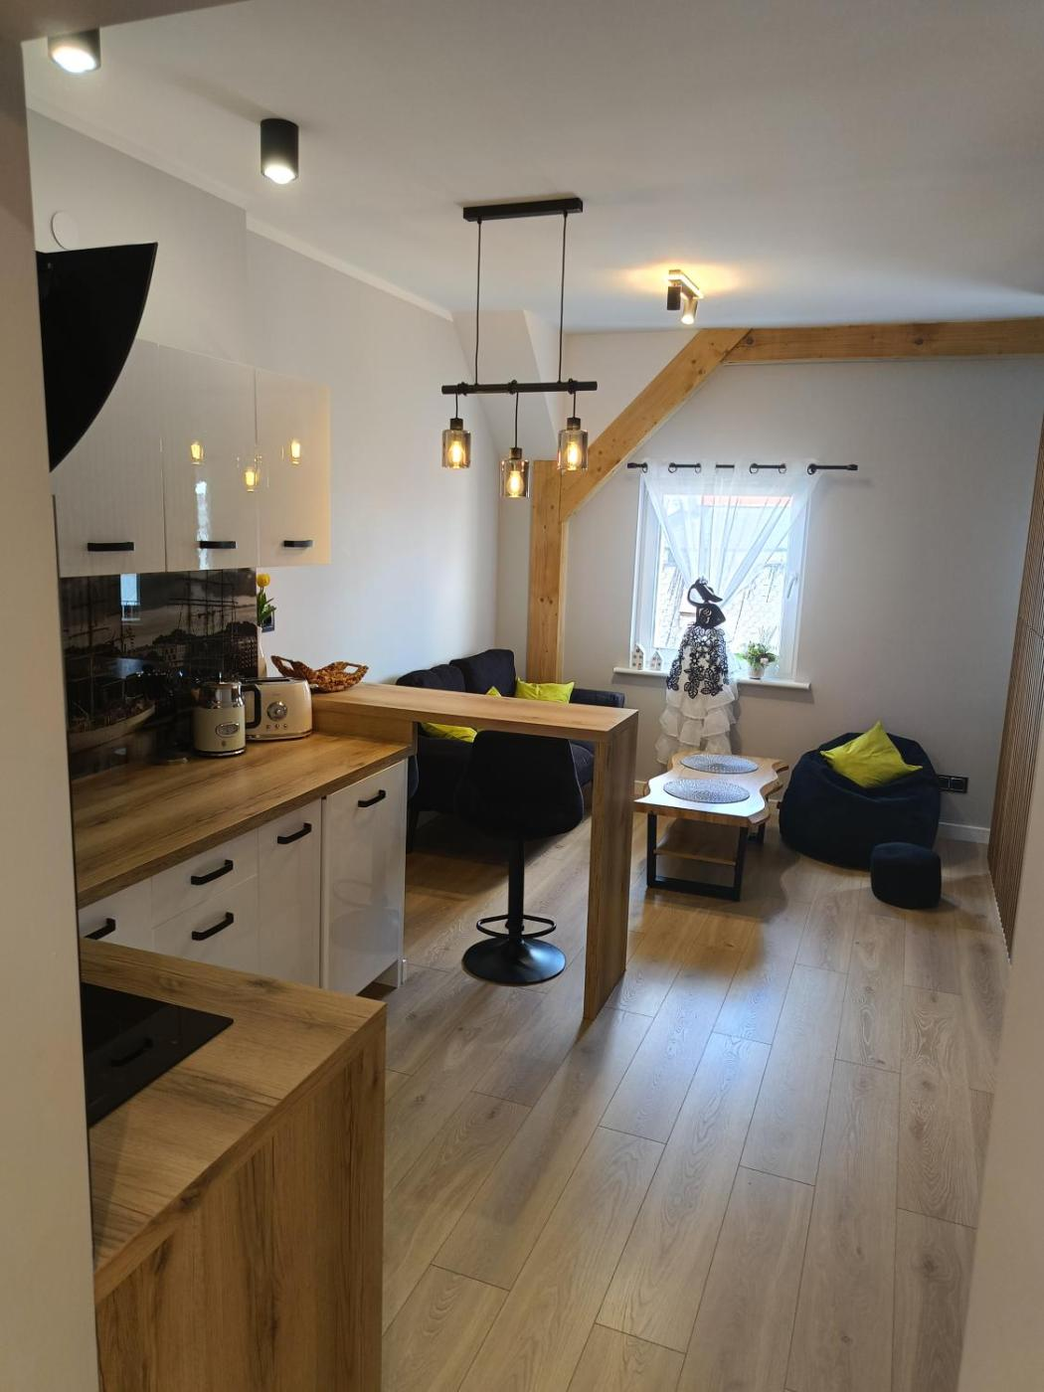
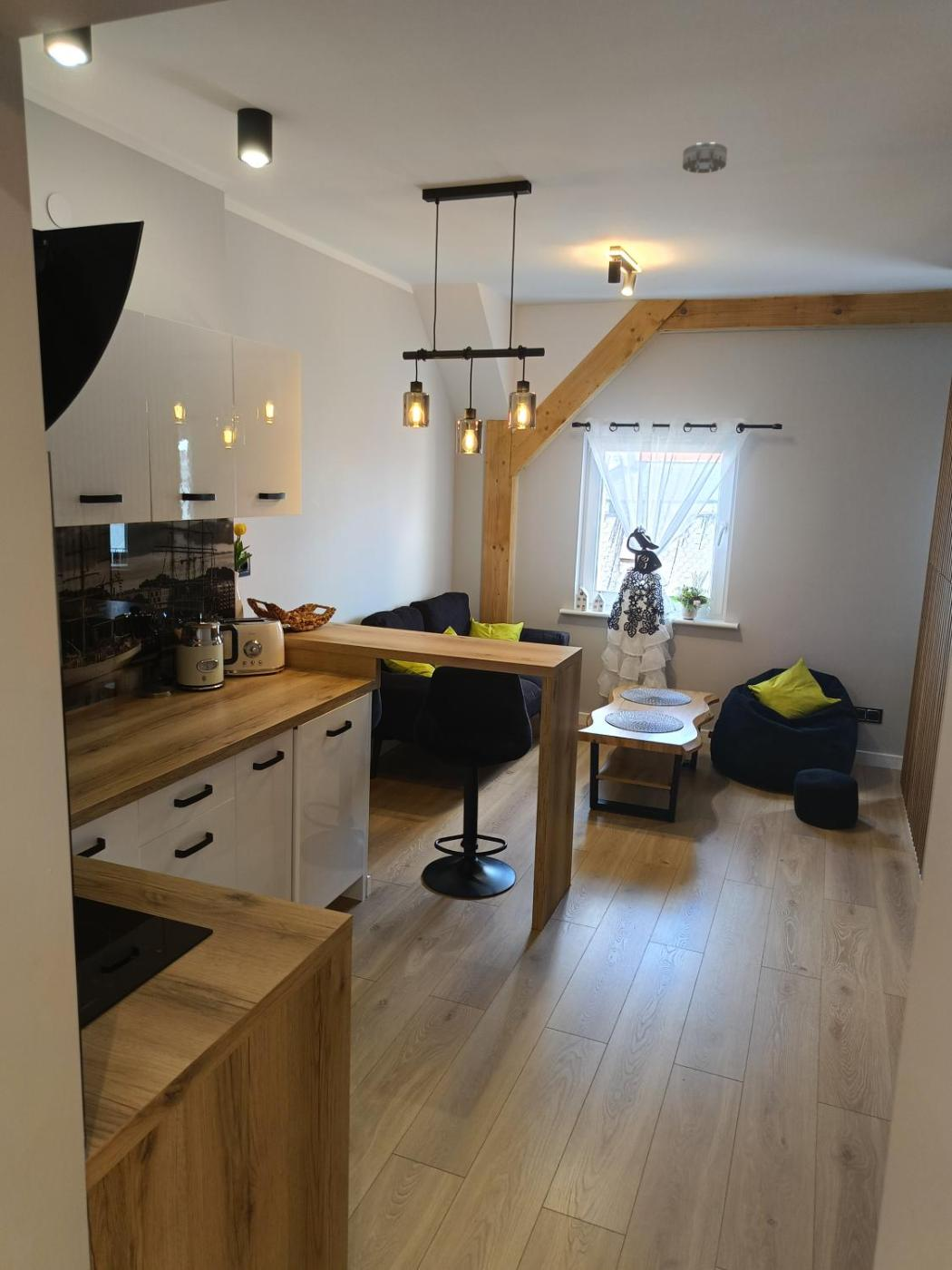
+ smoke detector [682,141,728,174]
